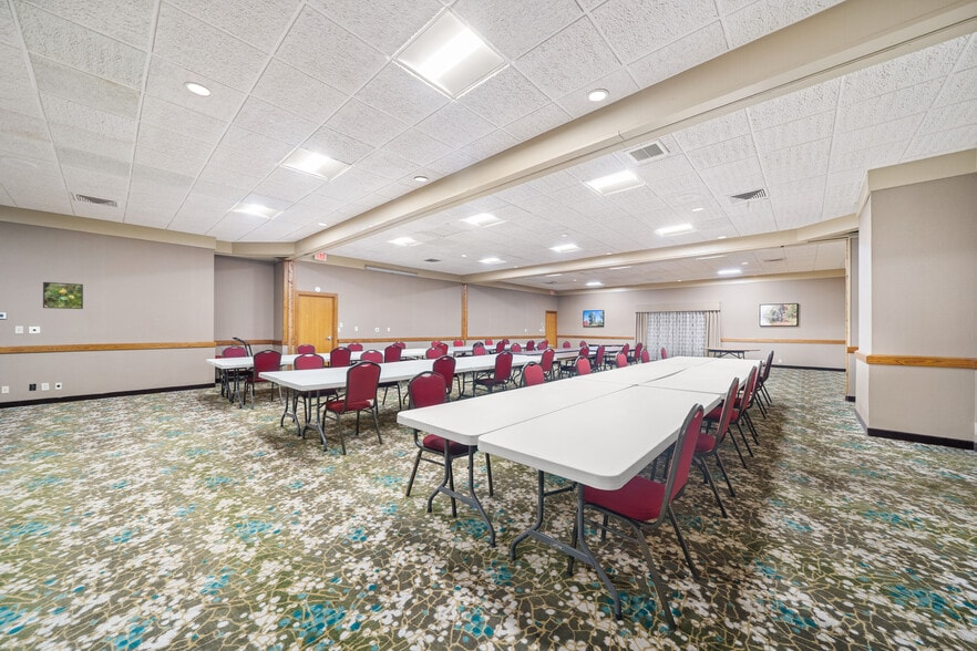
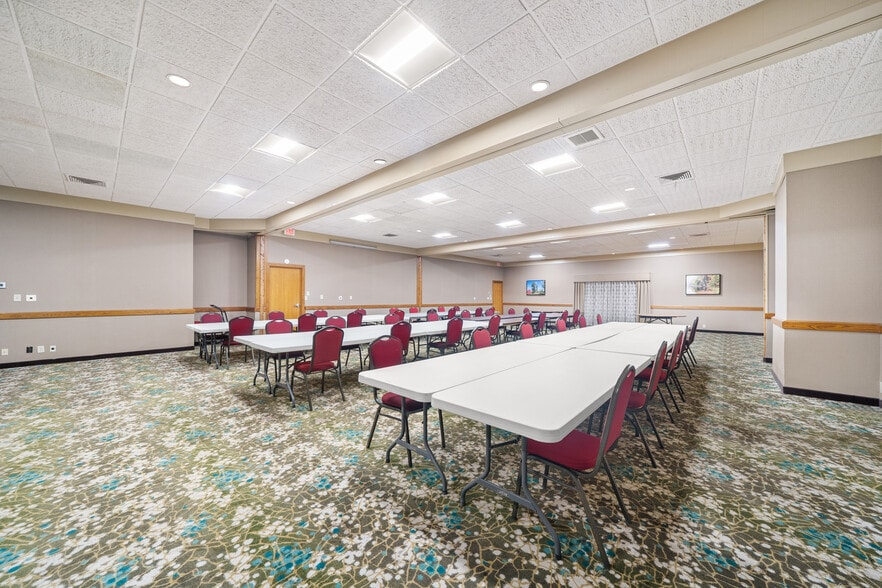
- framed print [42,281,84,310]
